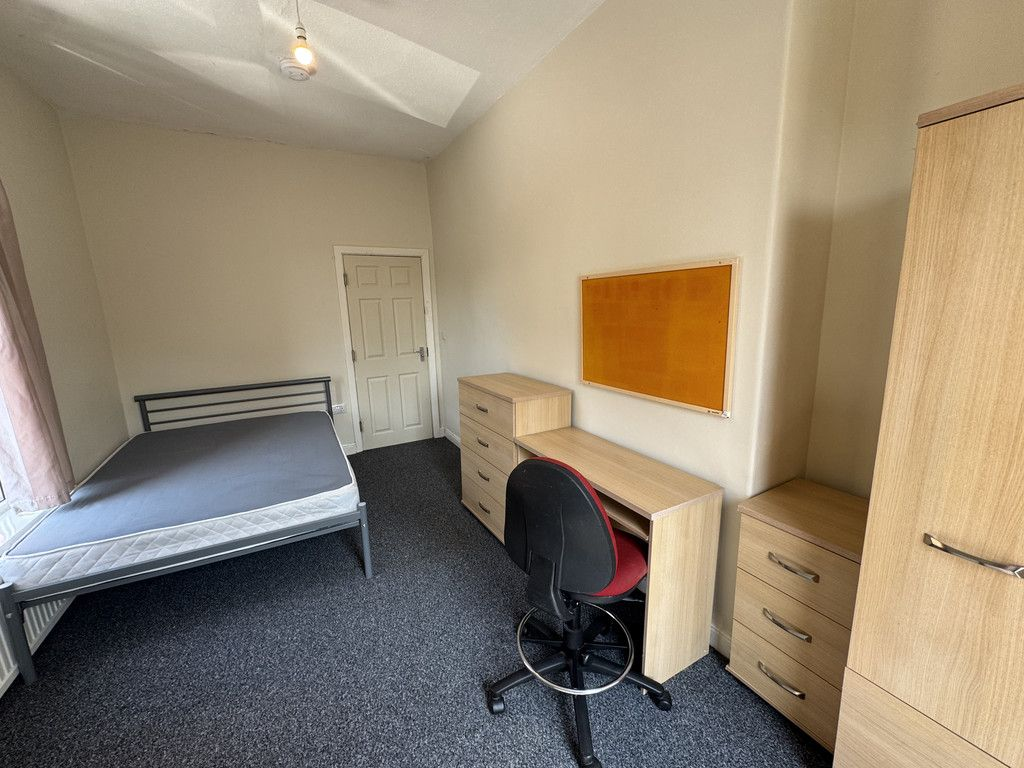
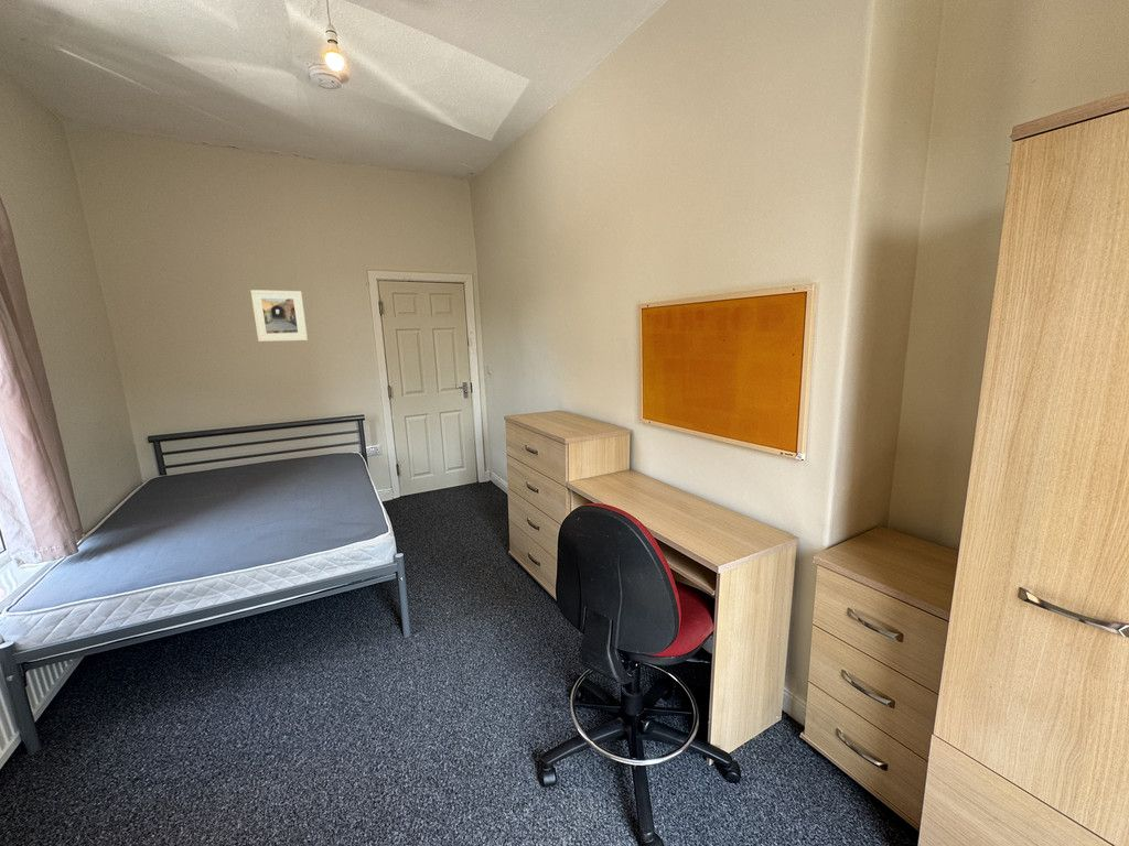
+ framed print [250,289,309,343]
